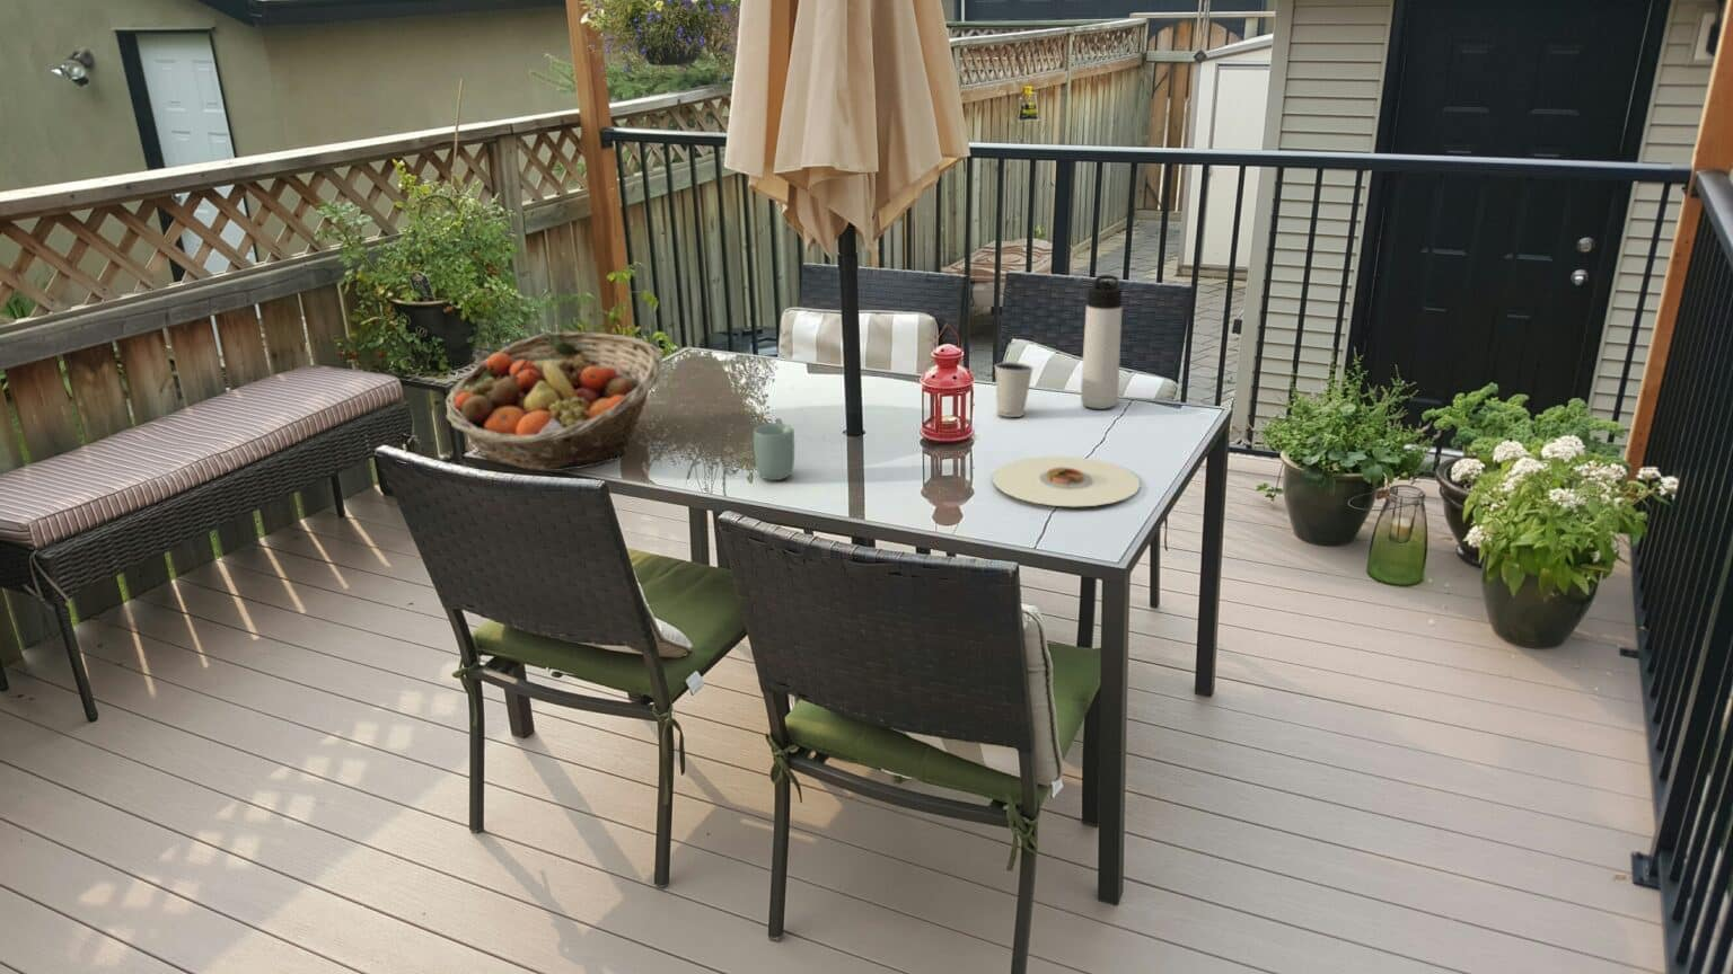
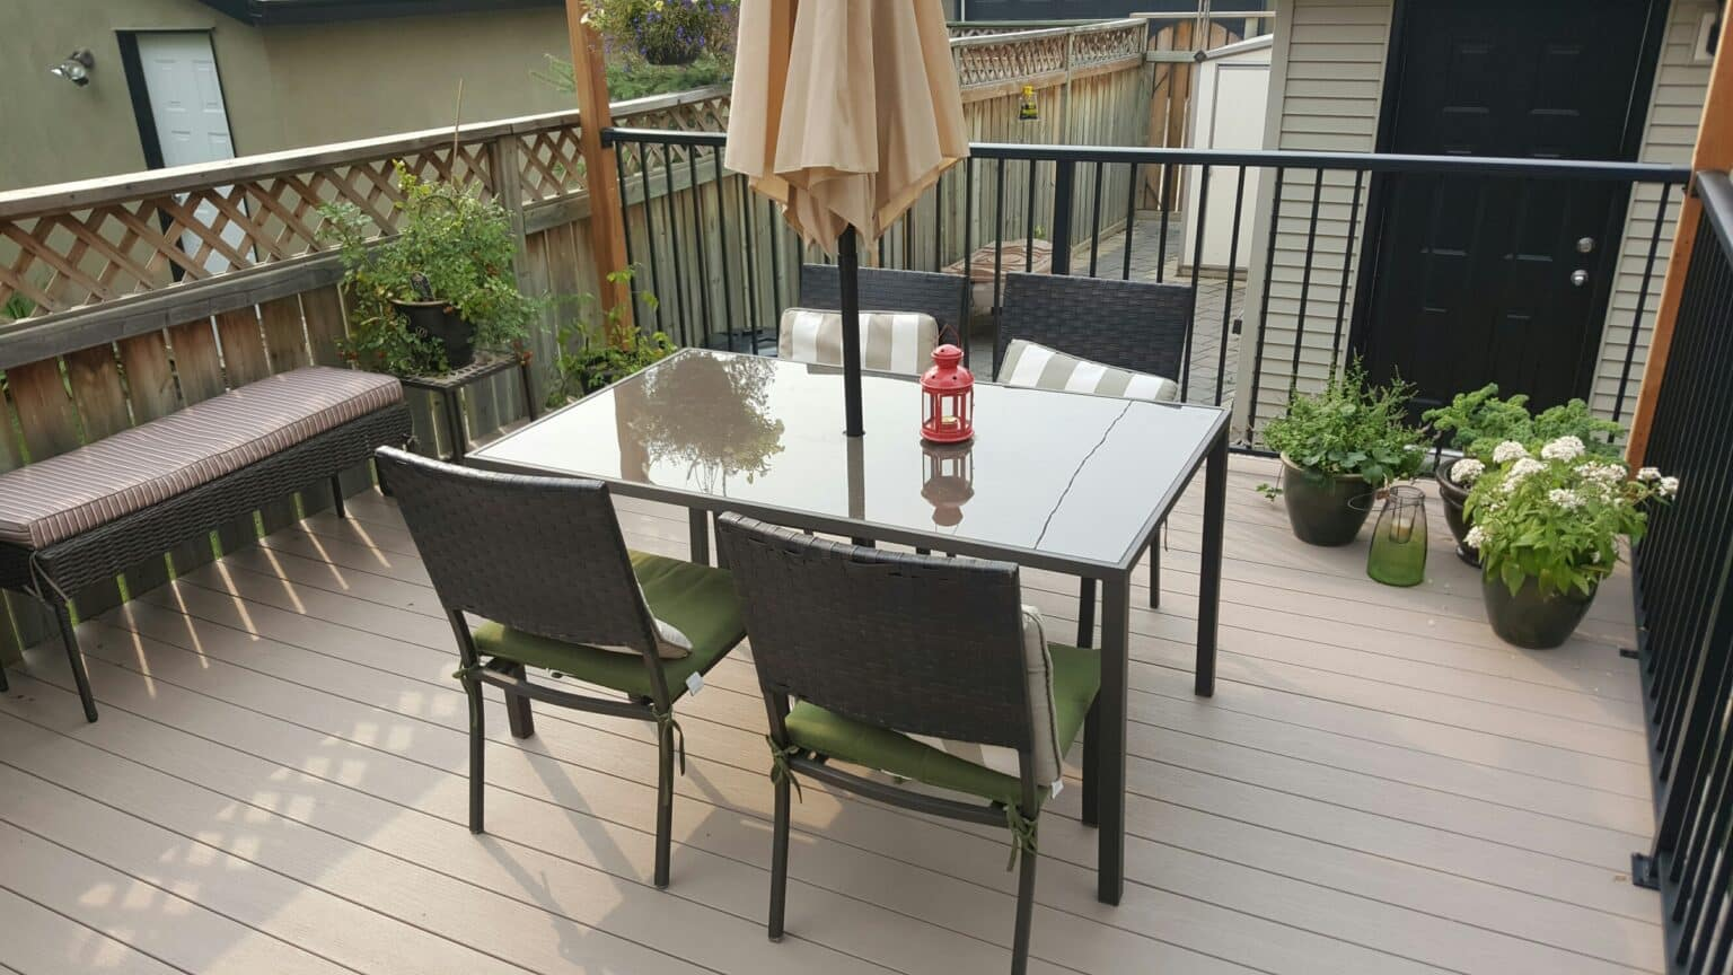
- dixie cup [993,360,1034,419]
- cup [752,422,795,482]
- plate [991,455,1141,508]
- thermos bottle [1080,274,1124,410]
- fruit basket [444,331,663,472]
